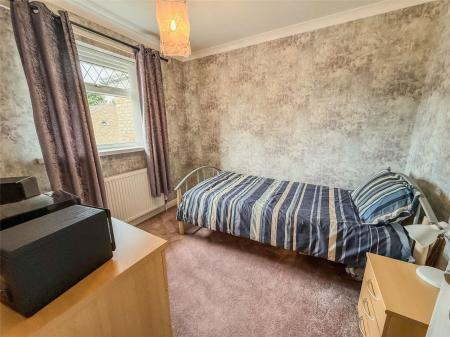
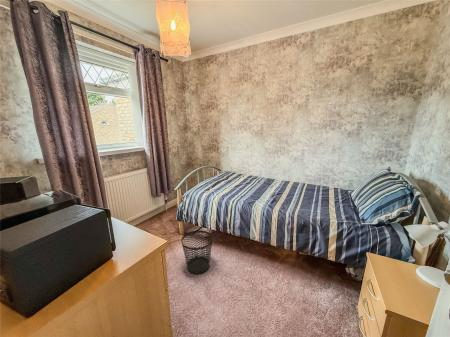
+ wastebasket [180,229,214,275]
